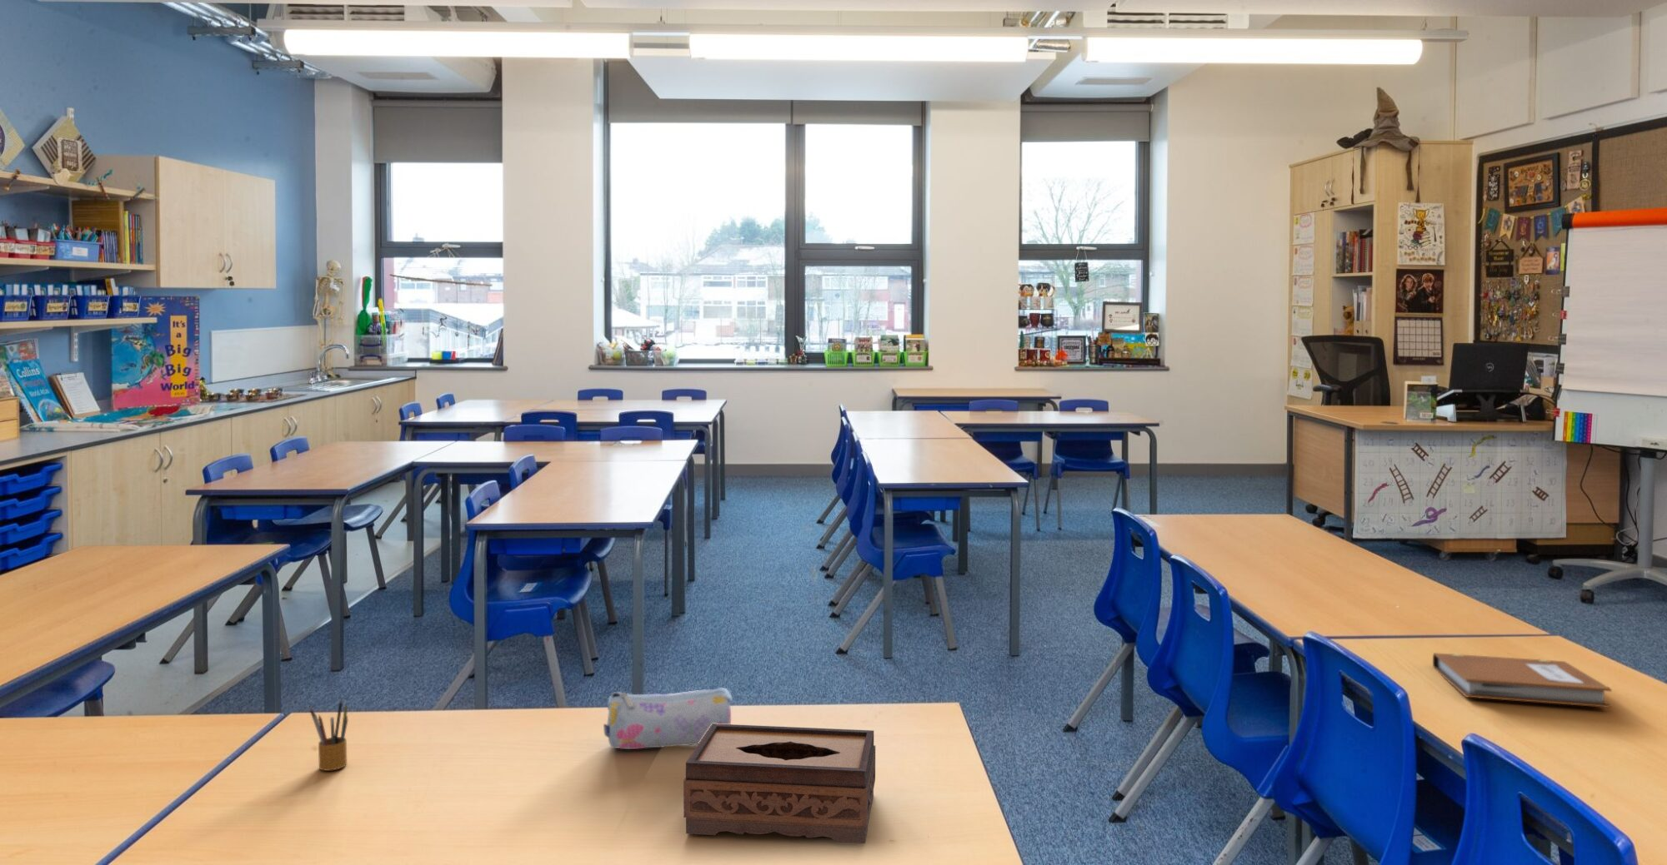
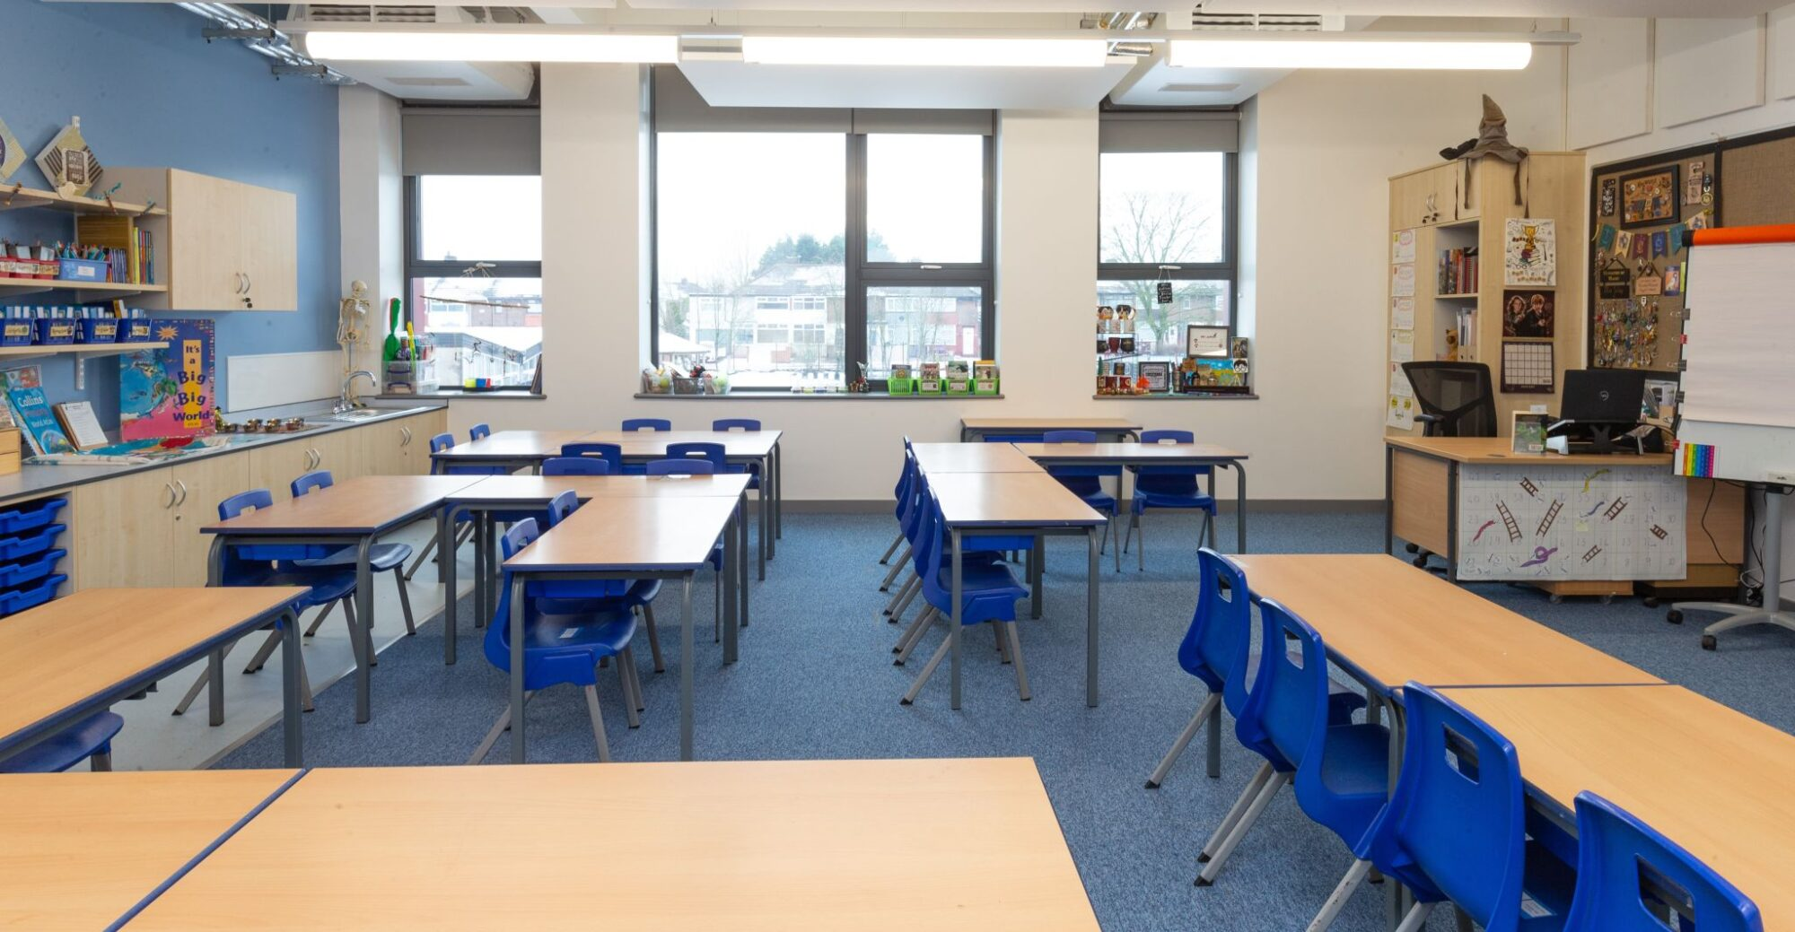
- pencil case [603,686,733,750]
- tissue box [682,724,876,844]
- notebook [1432,652,1612,709]
- pencil box [309,698,348,771]
